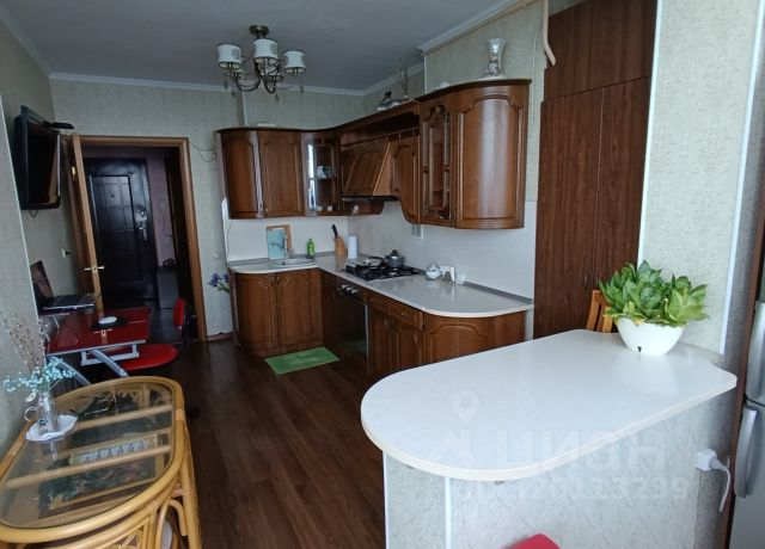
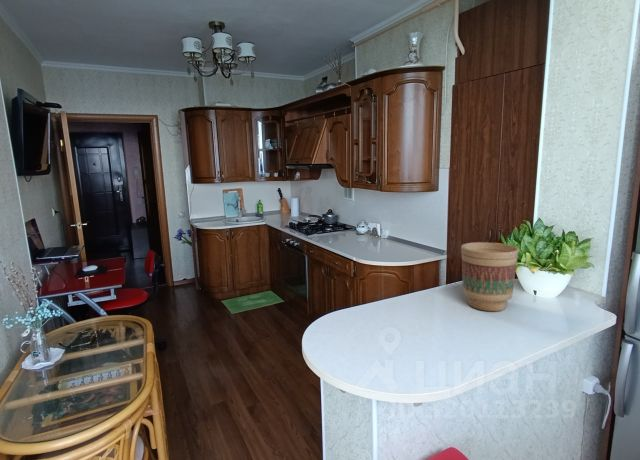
+ flower pot [460,241,520,312]
